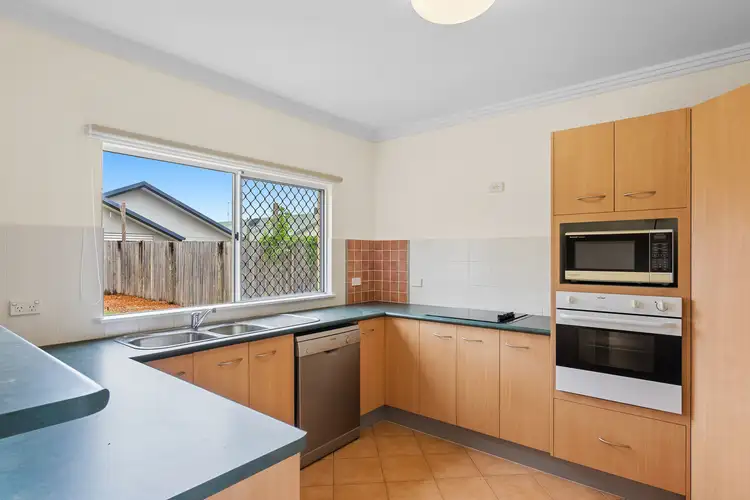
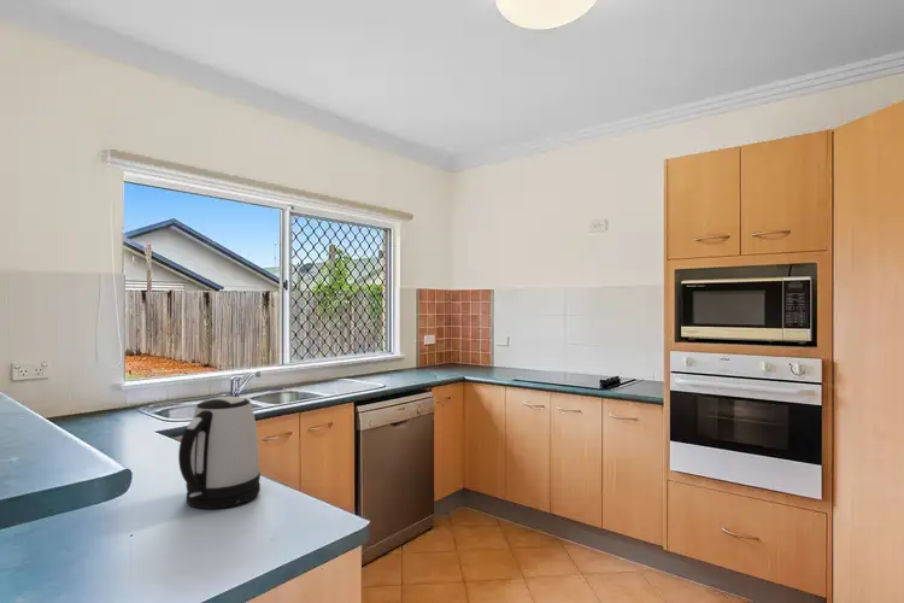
+ kettle [177,396,262,510]
